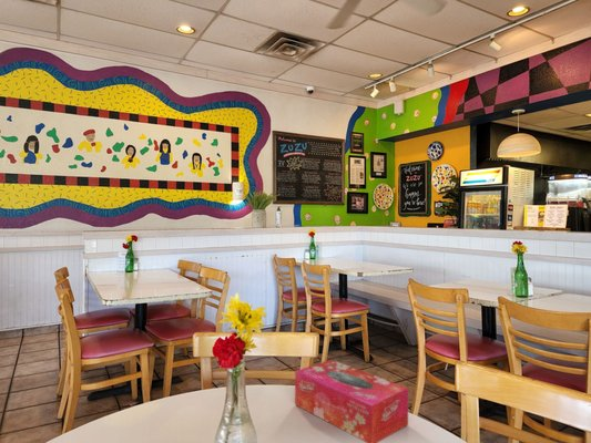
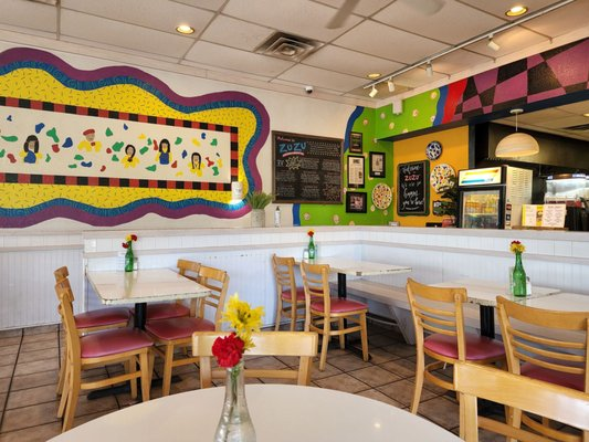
- tissue box [294,359,409,443]
